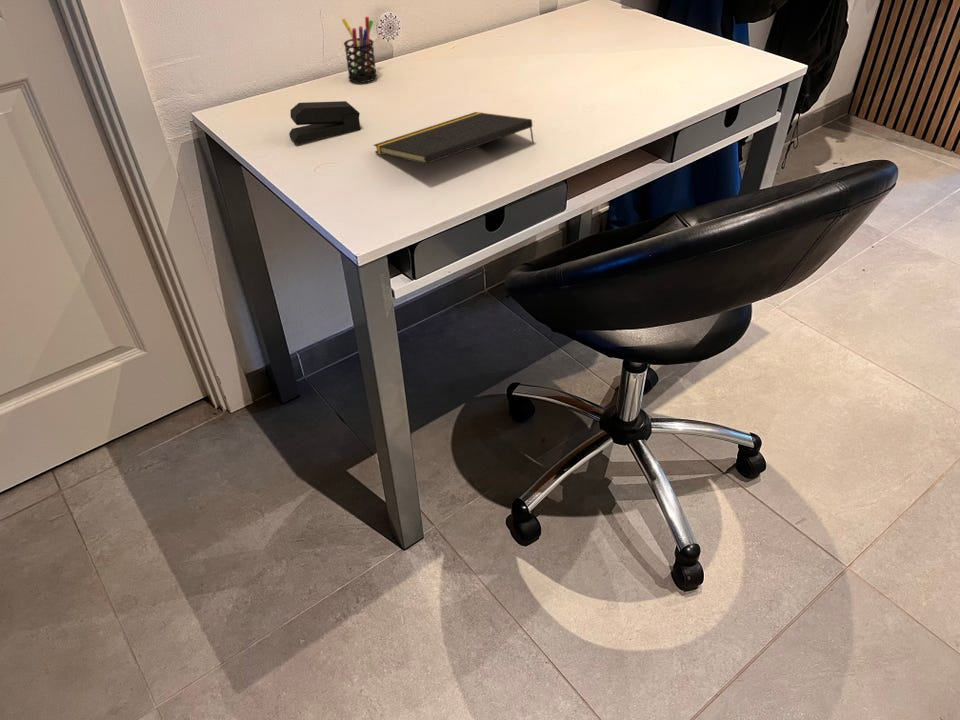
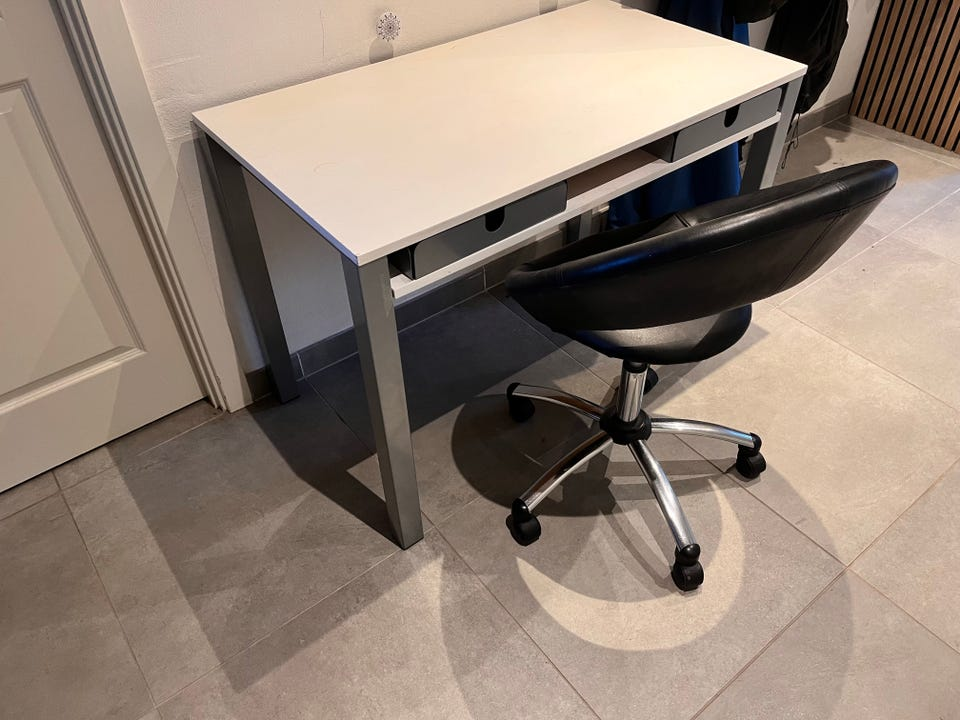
- stapler [288,100,361,145]
- notepad [373,111,535,165]
- pen holder [341,16,378,83]
